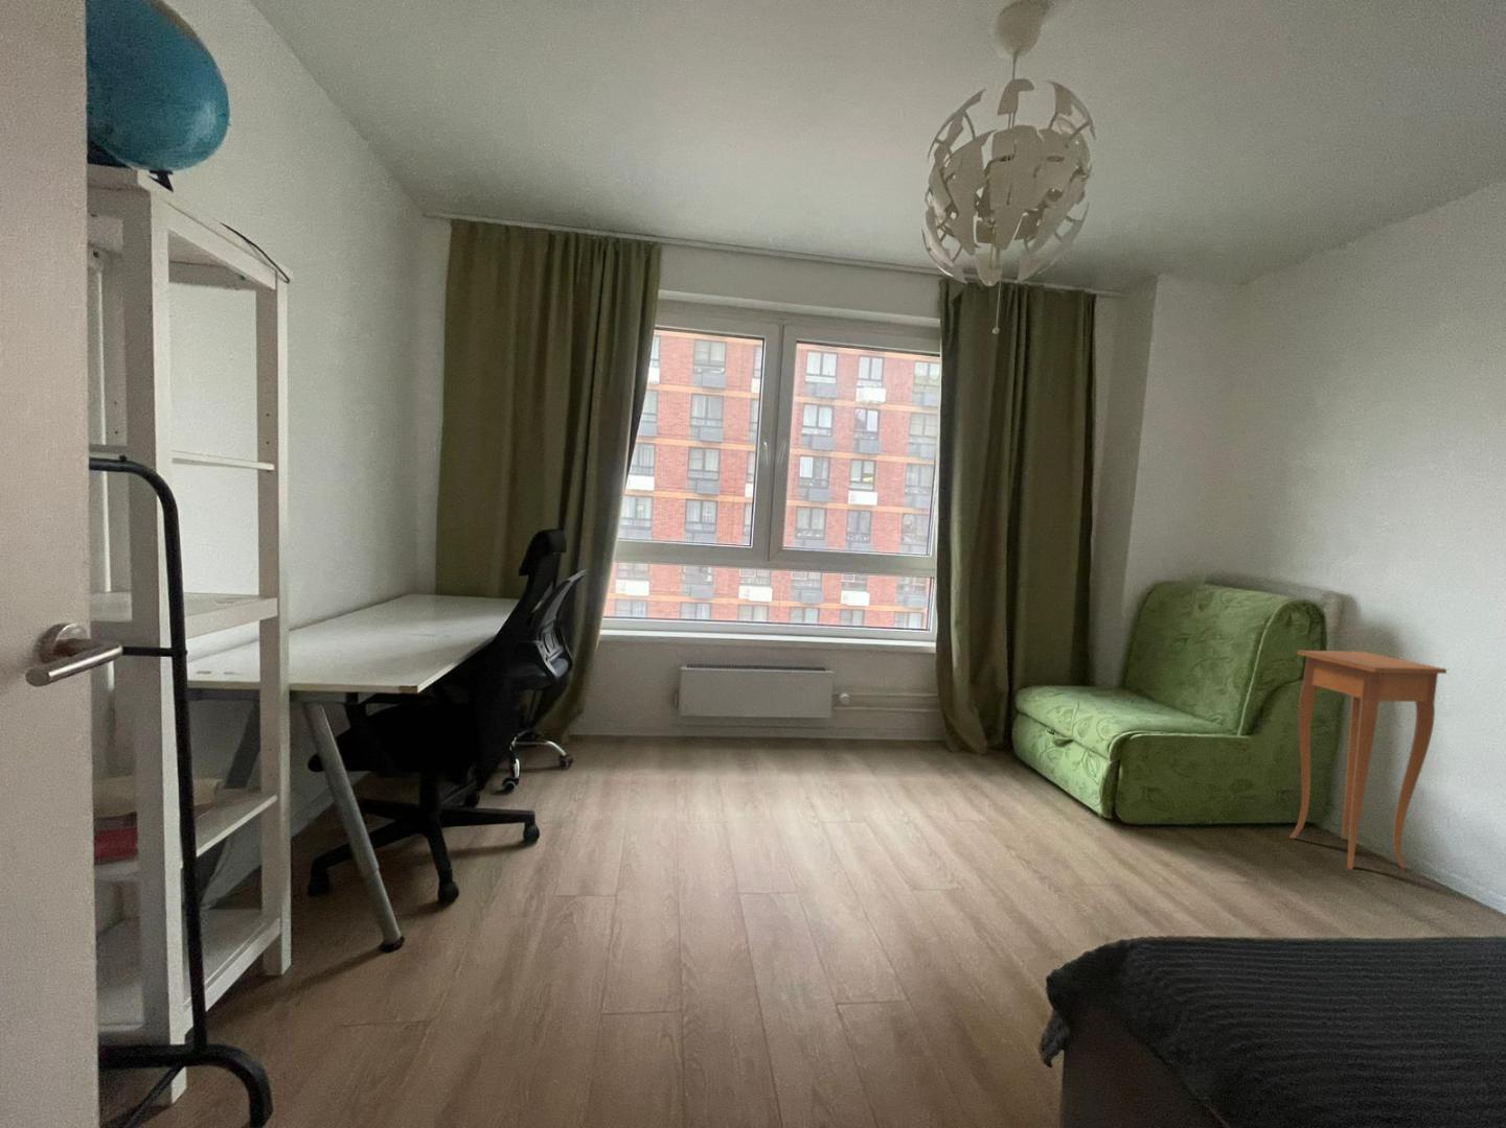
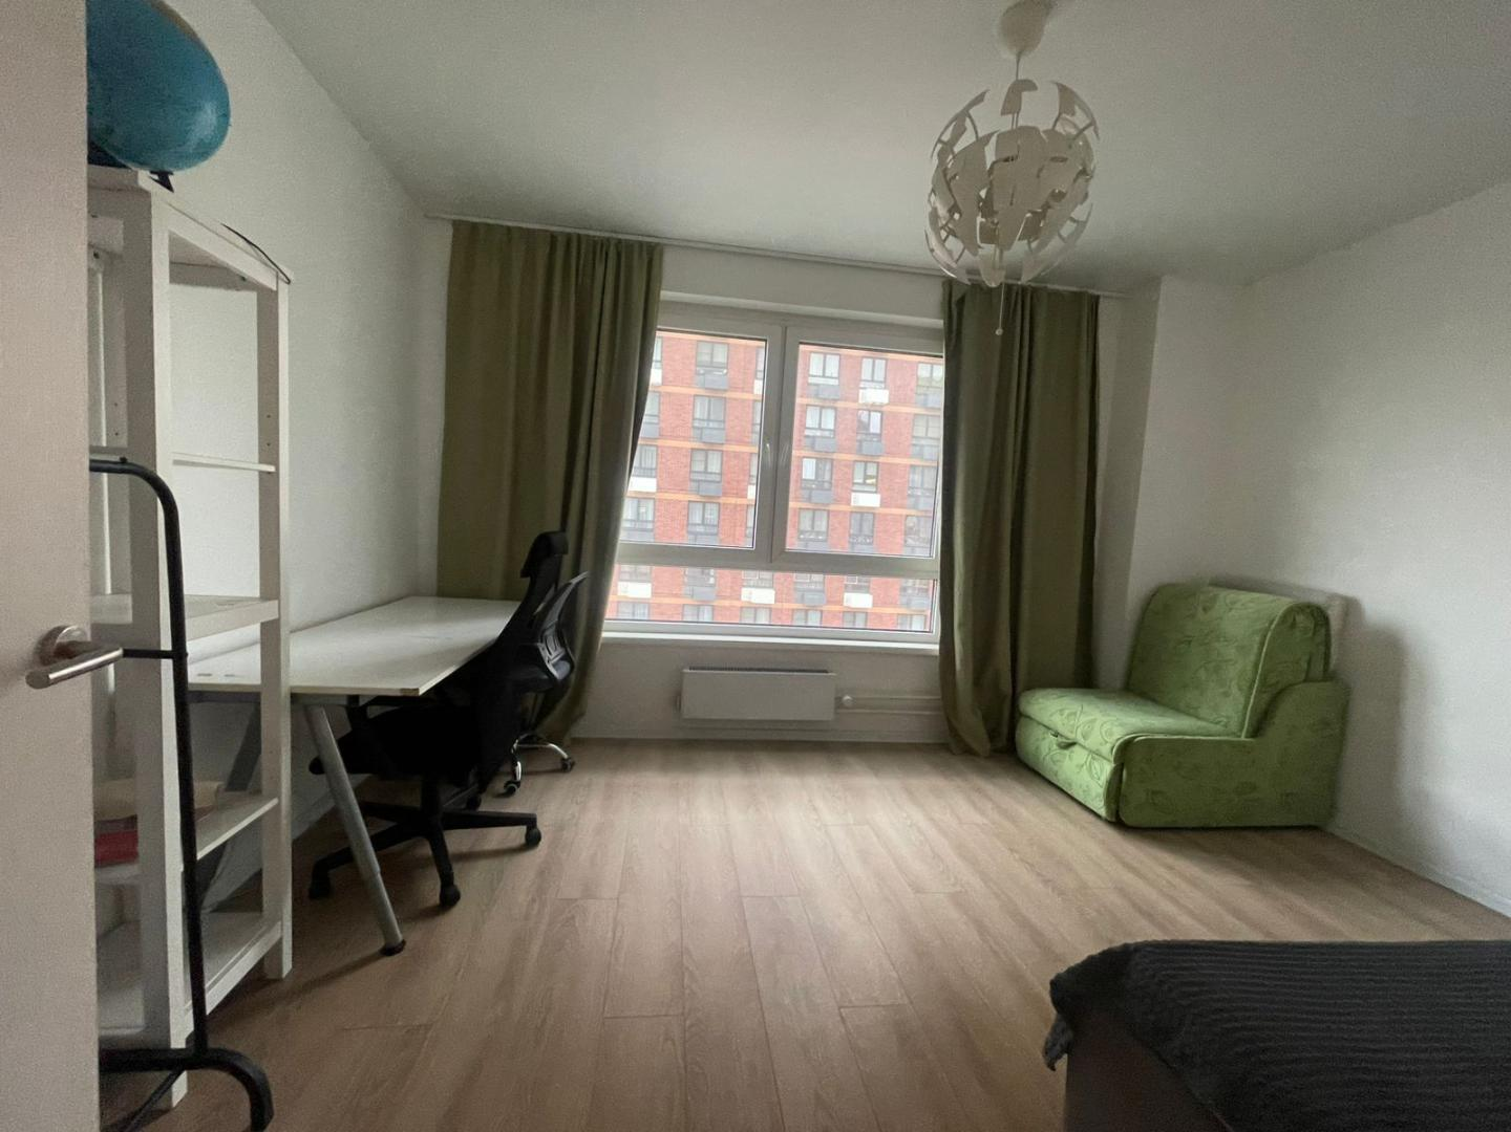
- side table [1289,649,1448,870]
